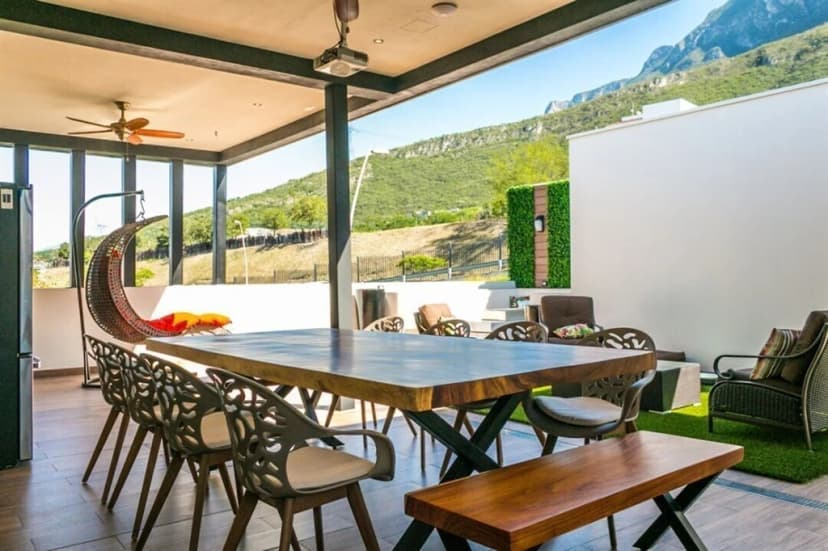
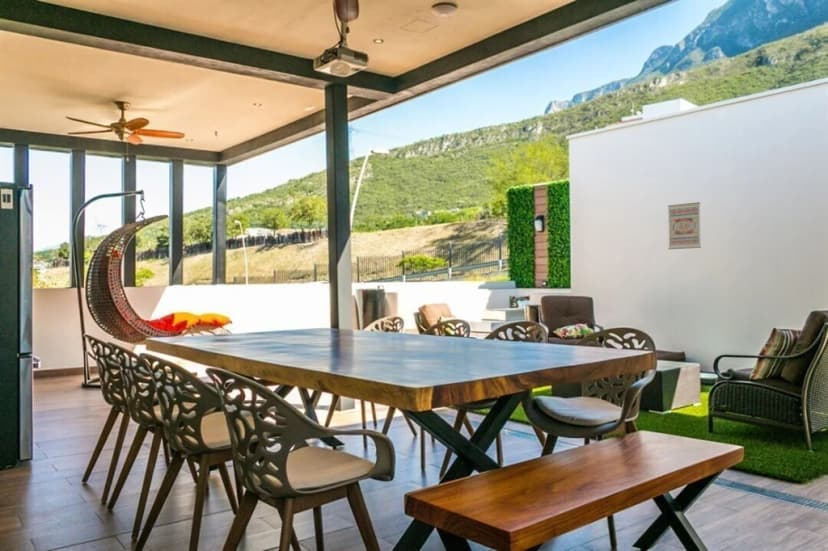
+ wall art [667,201,702,250]
